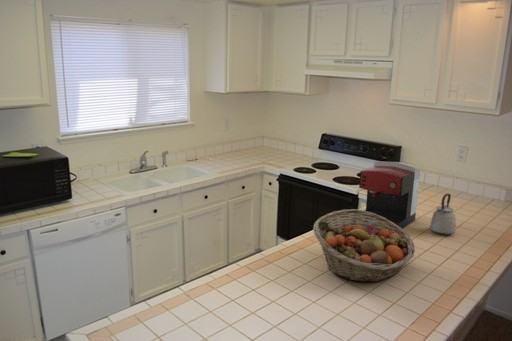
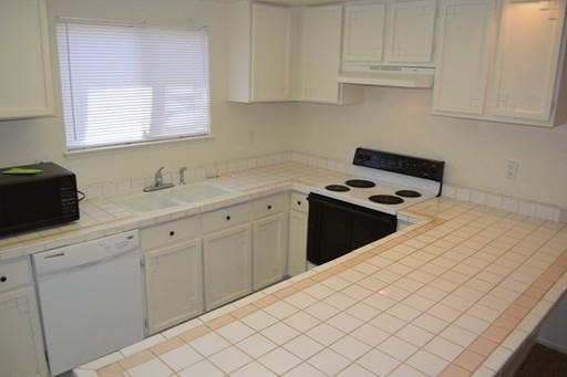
- fruit basket [312,208,416,283]
- coffee maker [358,160,422,229]
- kettle [429,192,457,236]
